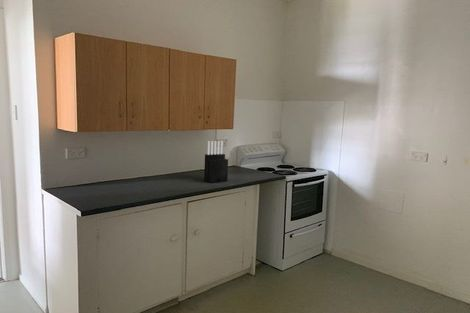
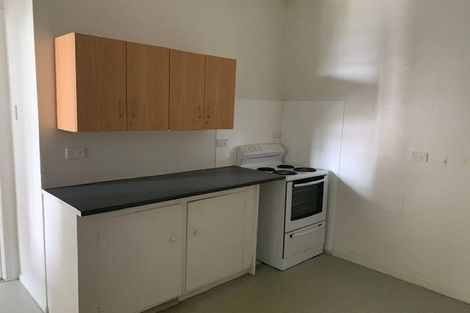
- knife block [203,140,229,184]
